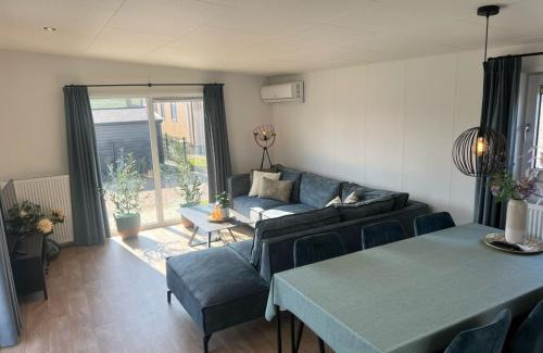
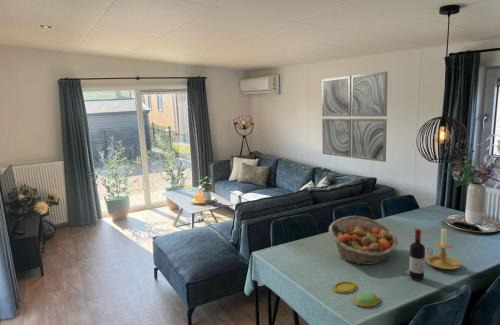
+ wine bottle [408,228,426,282]
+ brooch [332,280,381,308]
+ candle holder [425,227,462,270]
+ wall art [321,71,389,163]
+ fruit basket [328,215,399,266]
